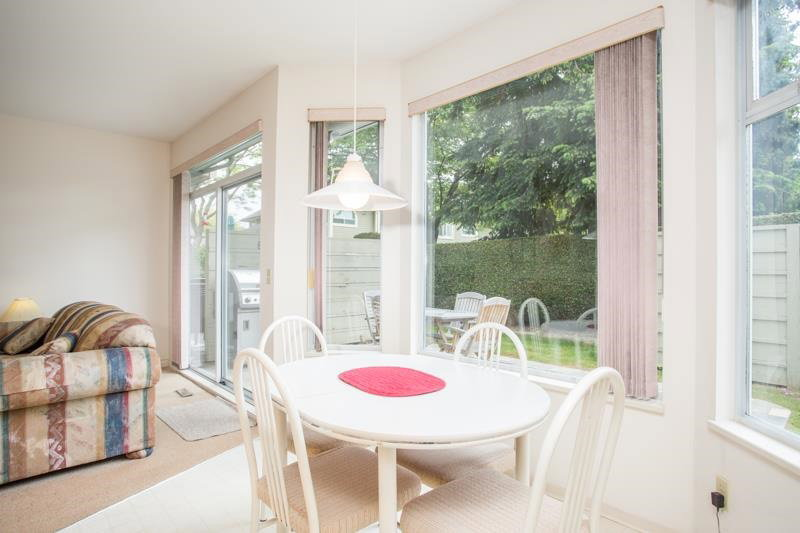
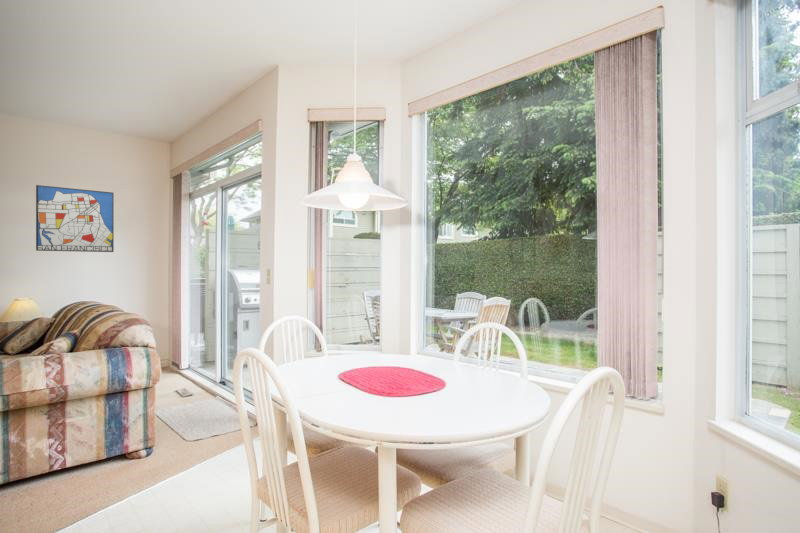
+ wall art [35,184,115,253]
